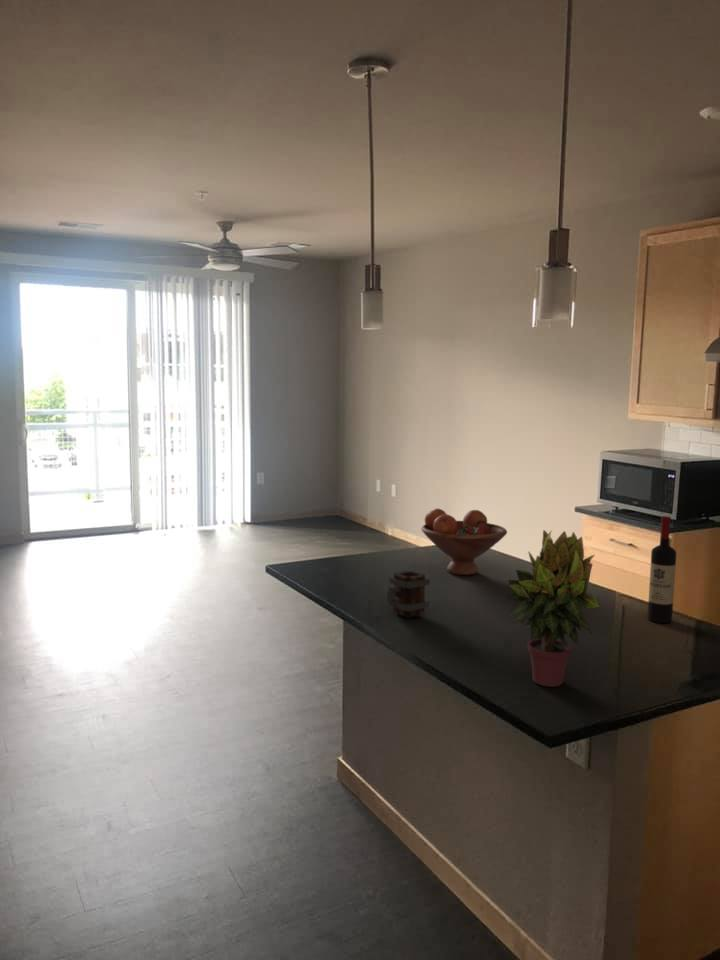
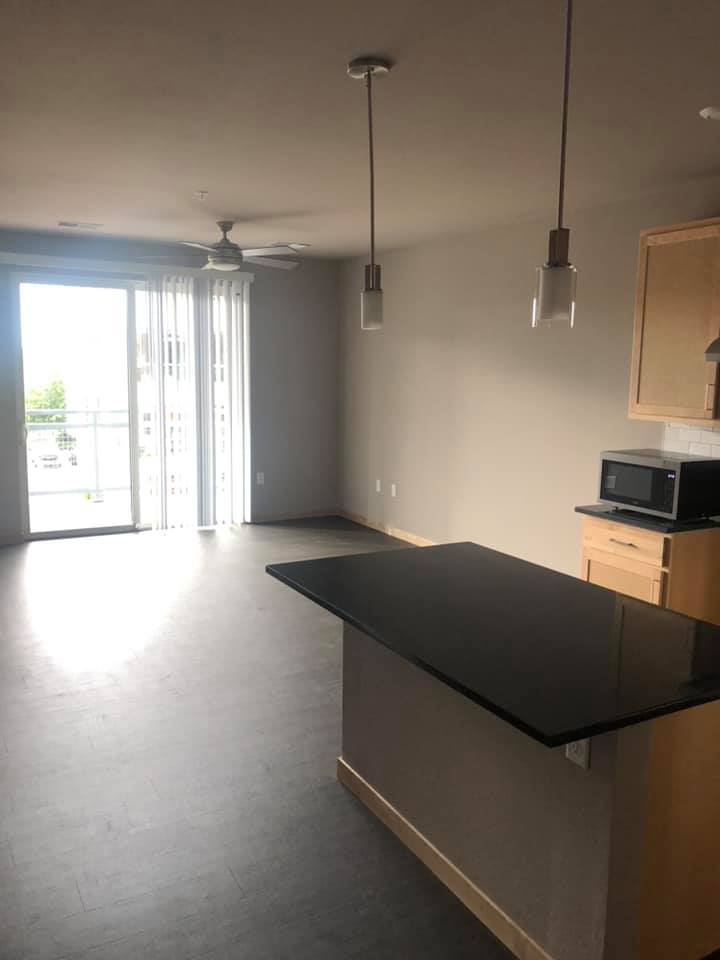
- potted plant [505,529,601,688]
- mug [386,570,431,619]
- fruit bowl [420,508,508,576]
- wine bottle [647,515,677,624]
